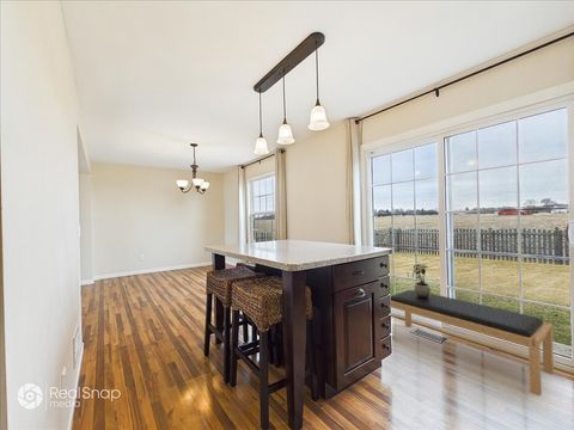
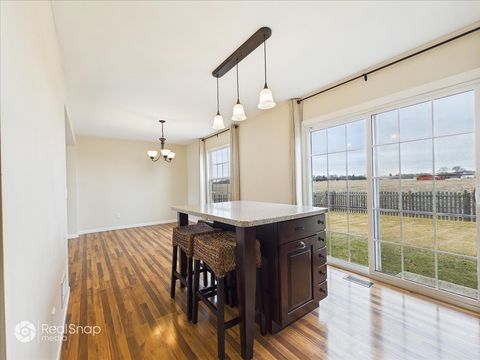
- potted plant [405,260,432,297]
- bench [390,289,555,397]
